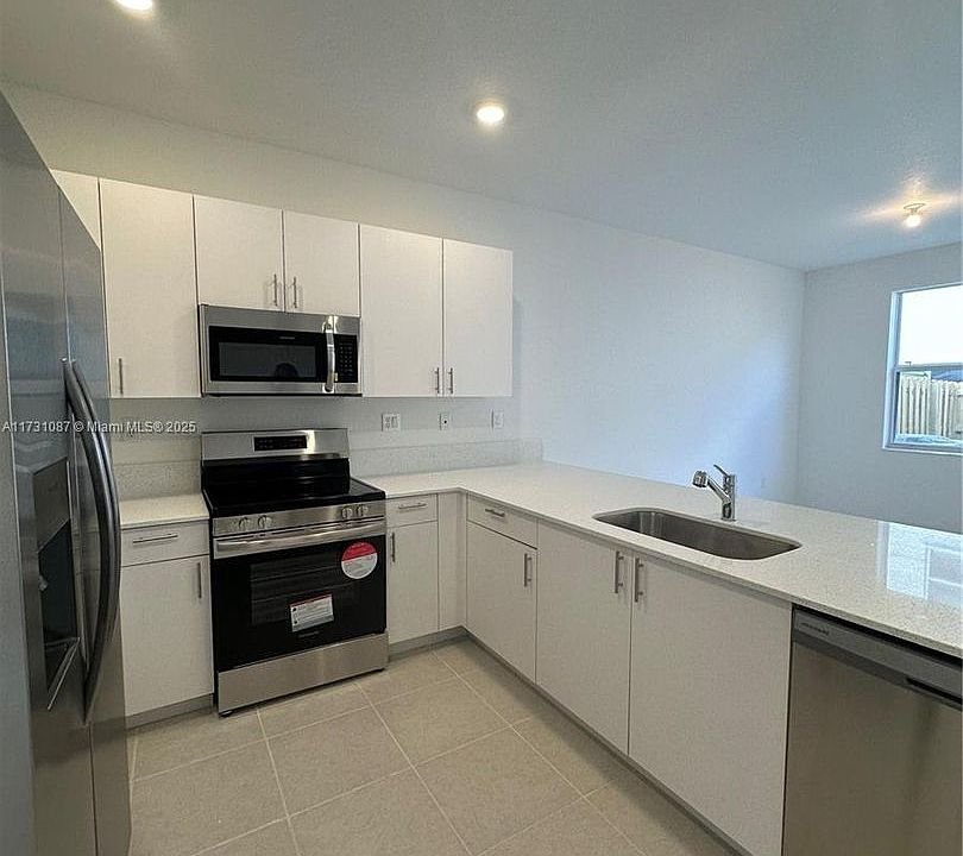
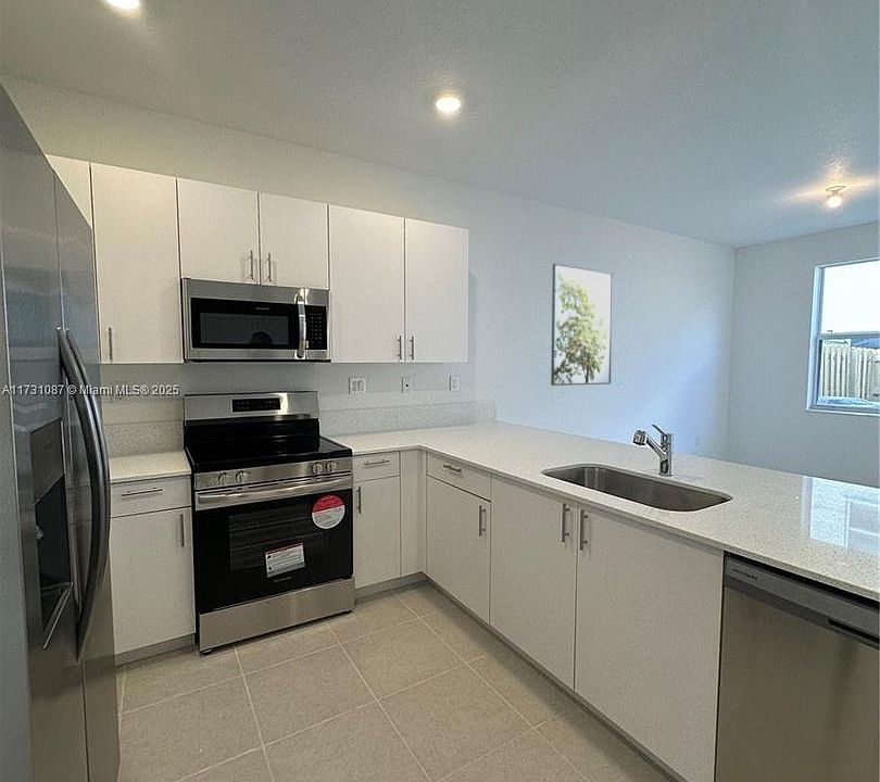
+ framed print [550,263,614,387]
